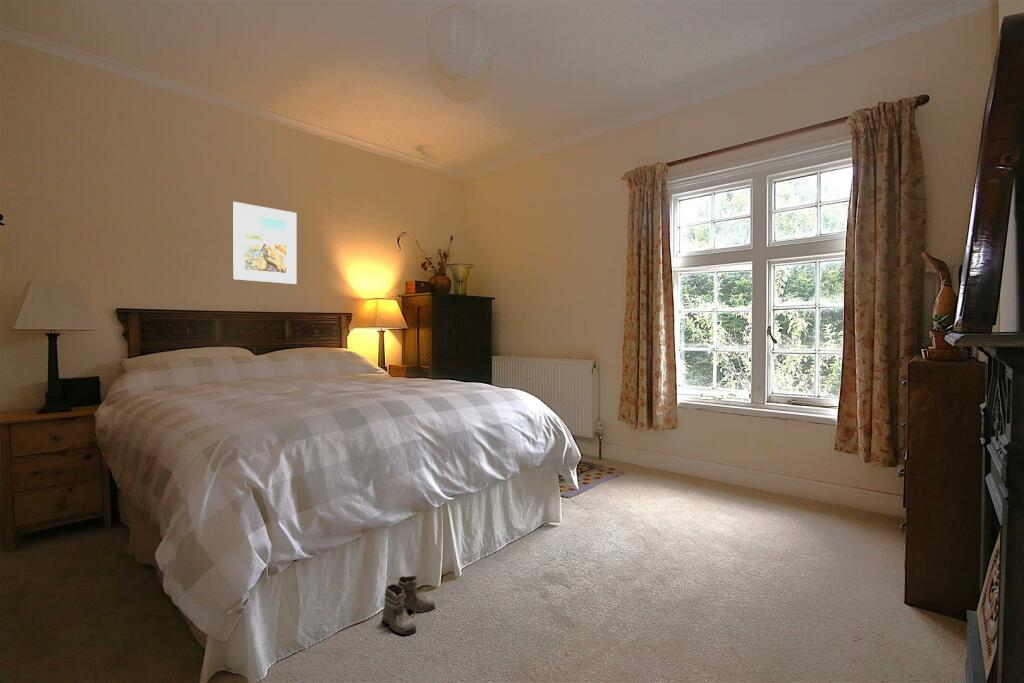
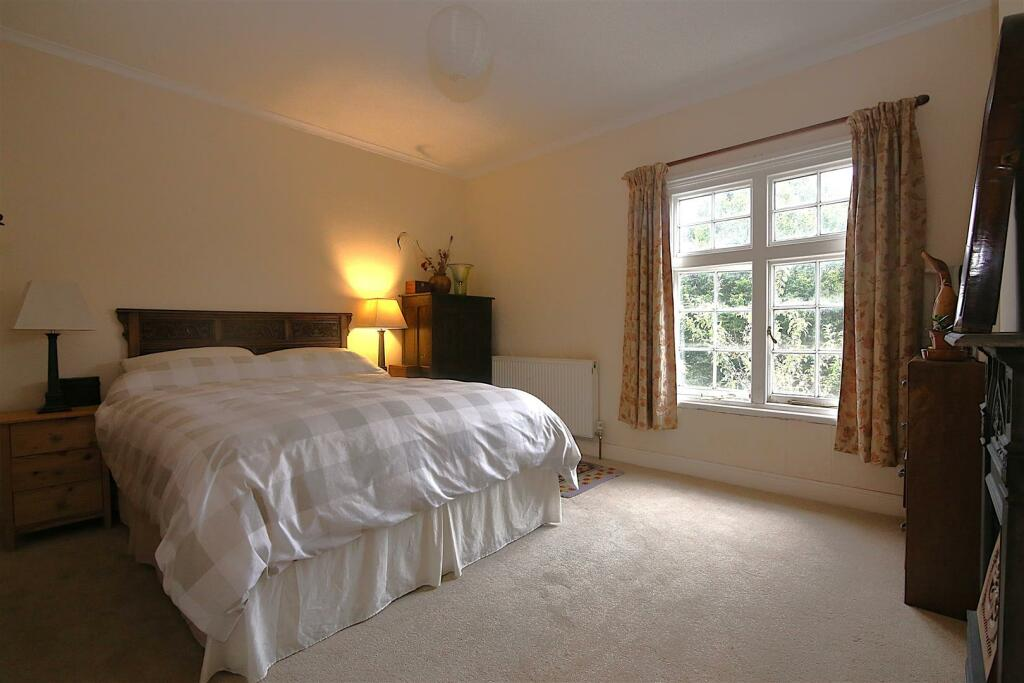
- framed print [232,201,298,285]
- boots [379,575,436,635]
